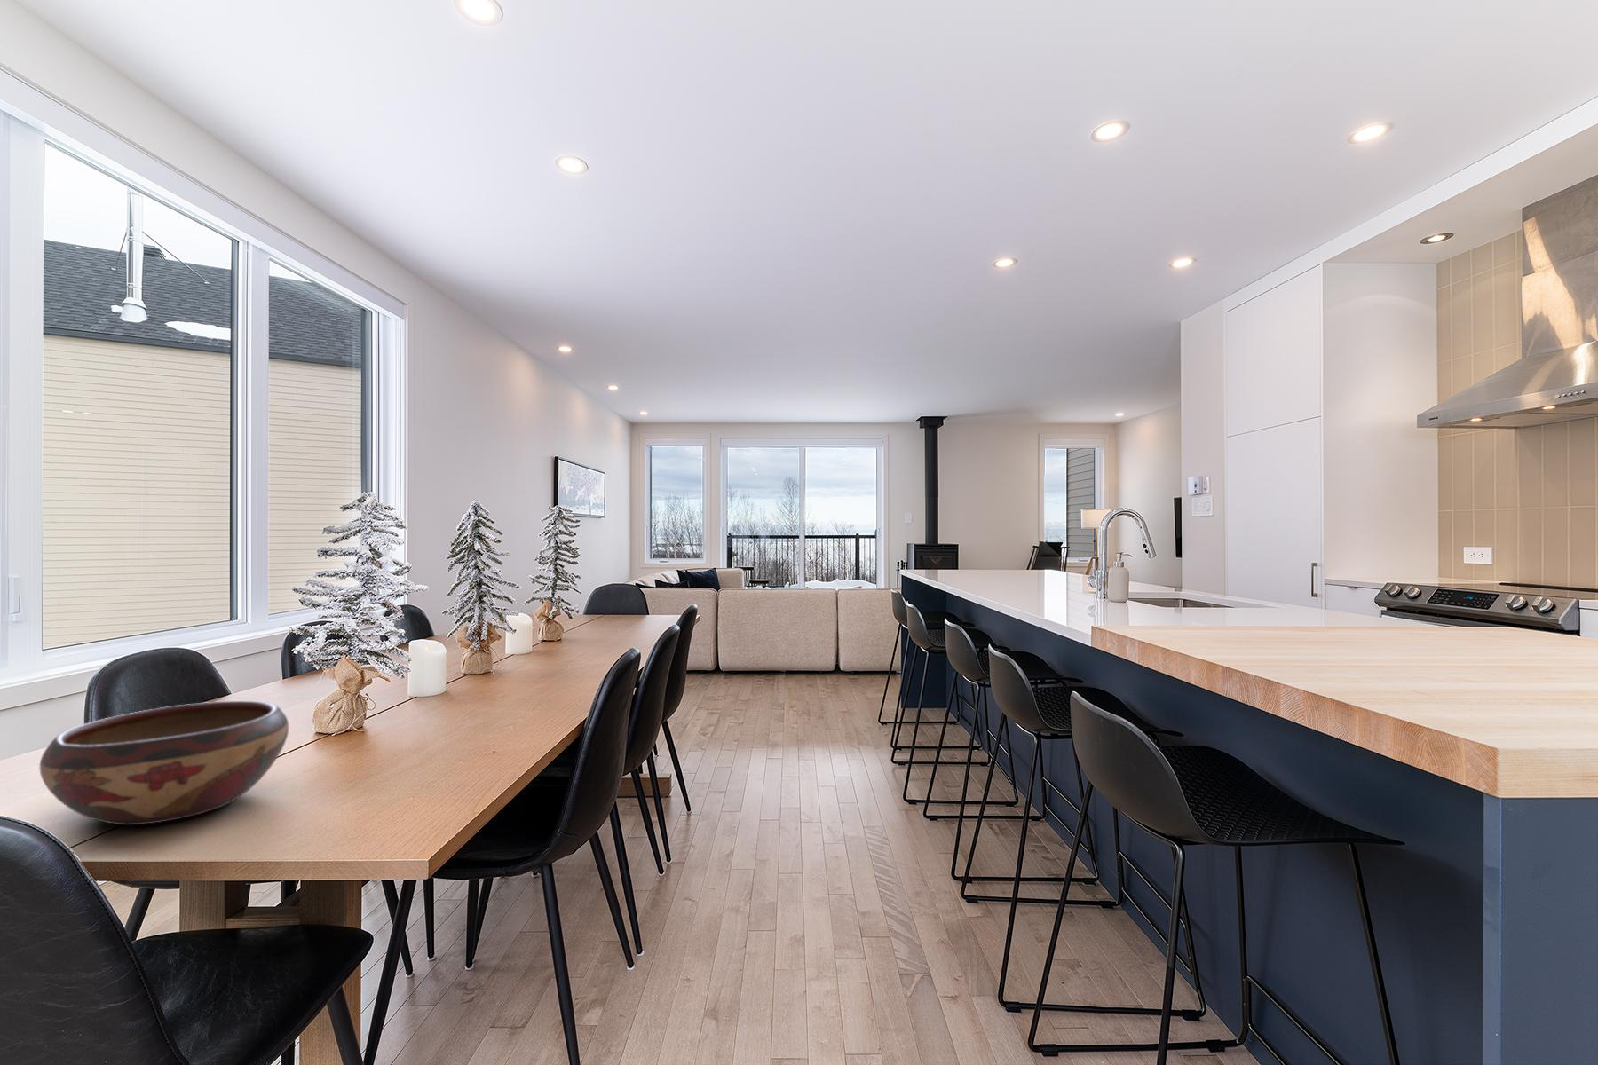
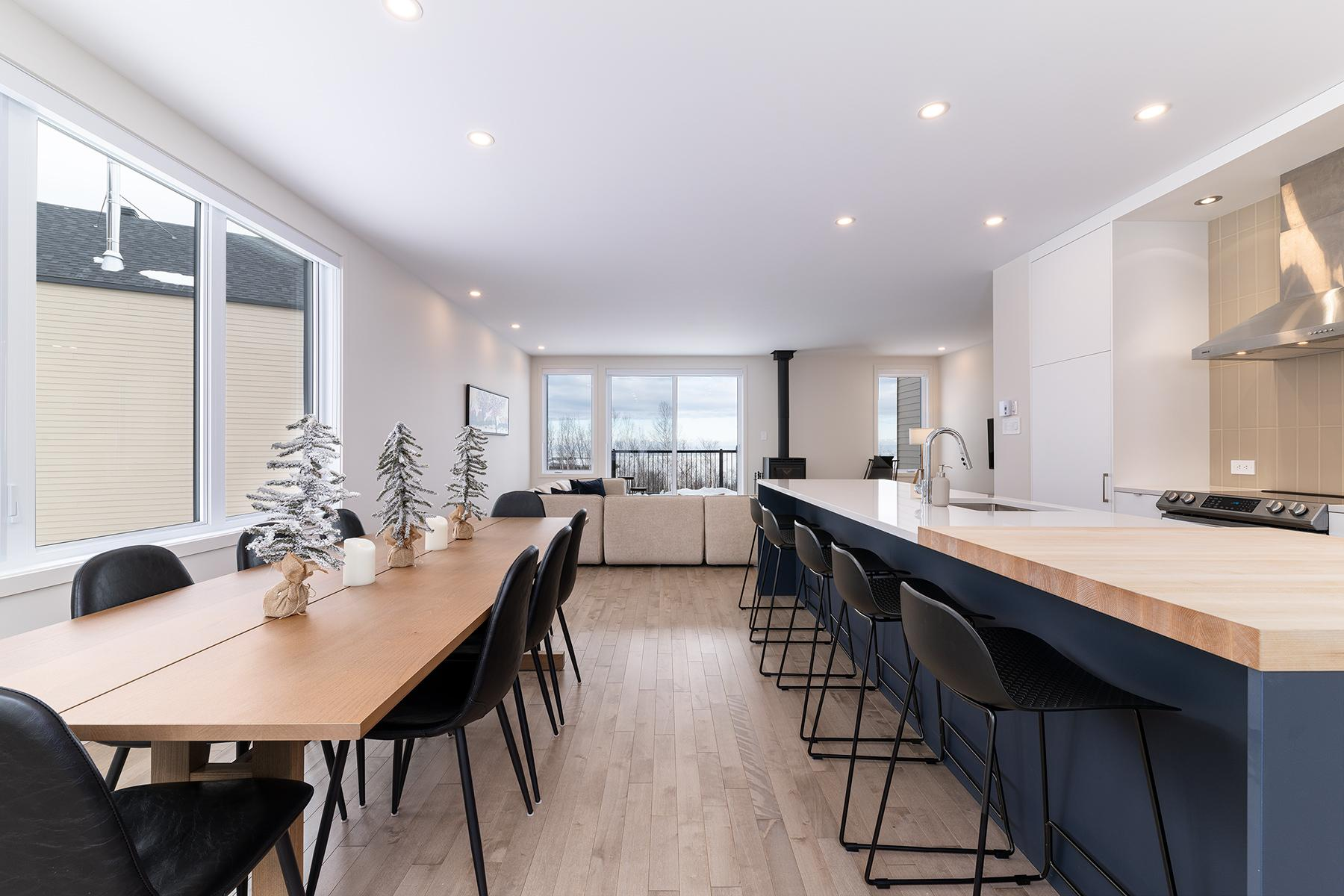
- decorative bowl [39,700,289,826]
